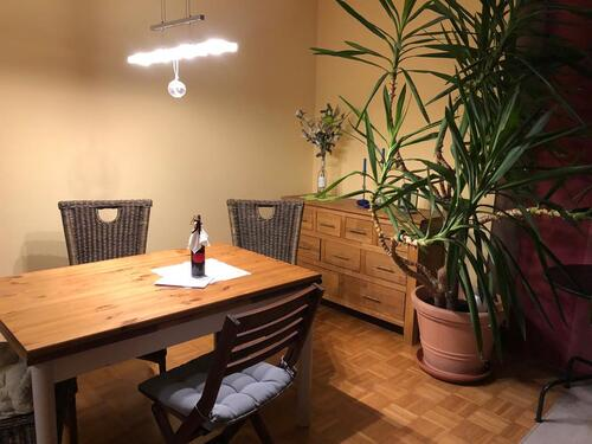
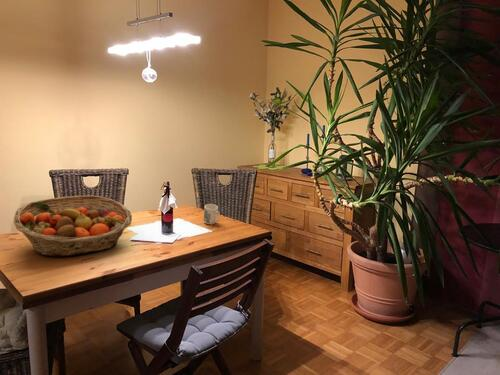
+ mug [202,203,221,225]
+ fruit basket [13,195,133,257]
